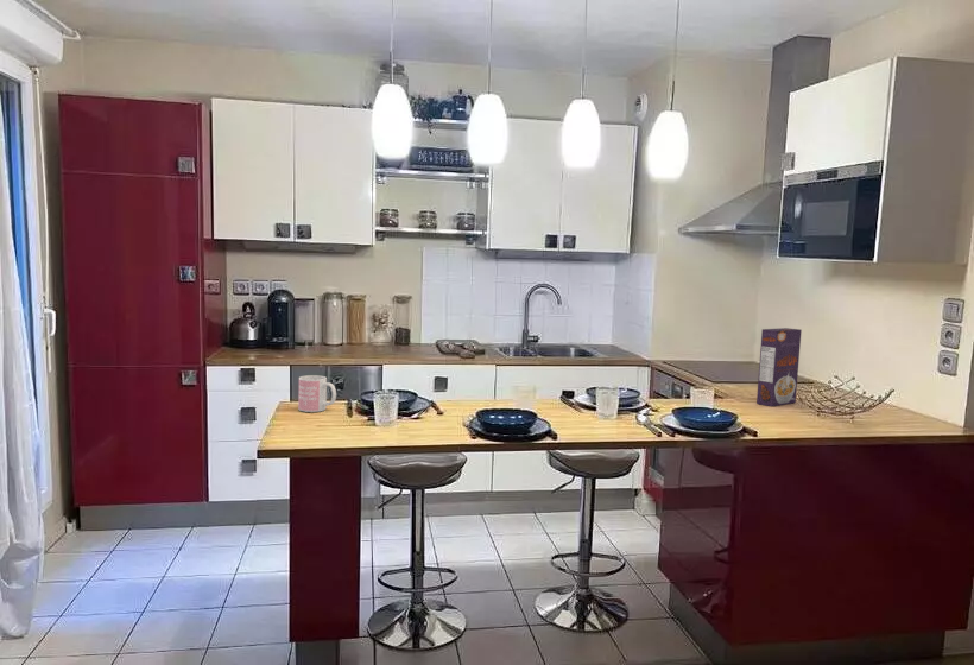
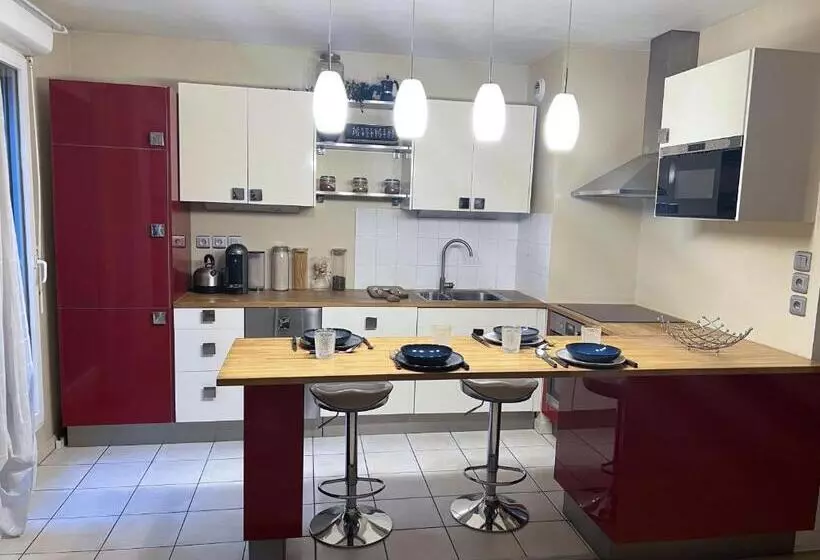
- mug [297,374,337,413]
- cereal box [755,327,803,407]
